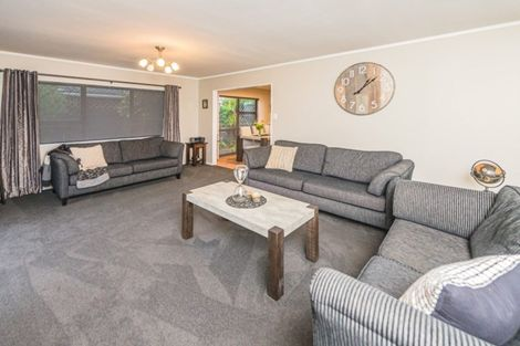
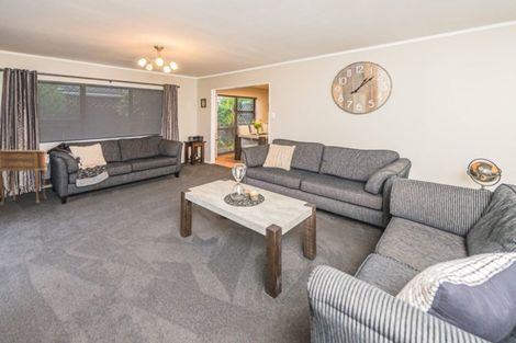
+ side table [0,149,48,206]
